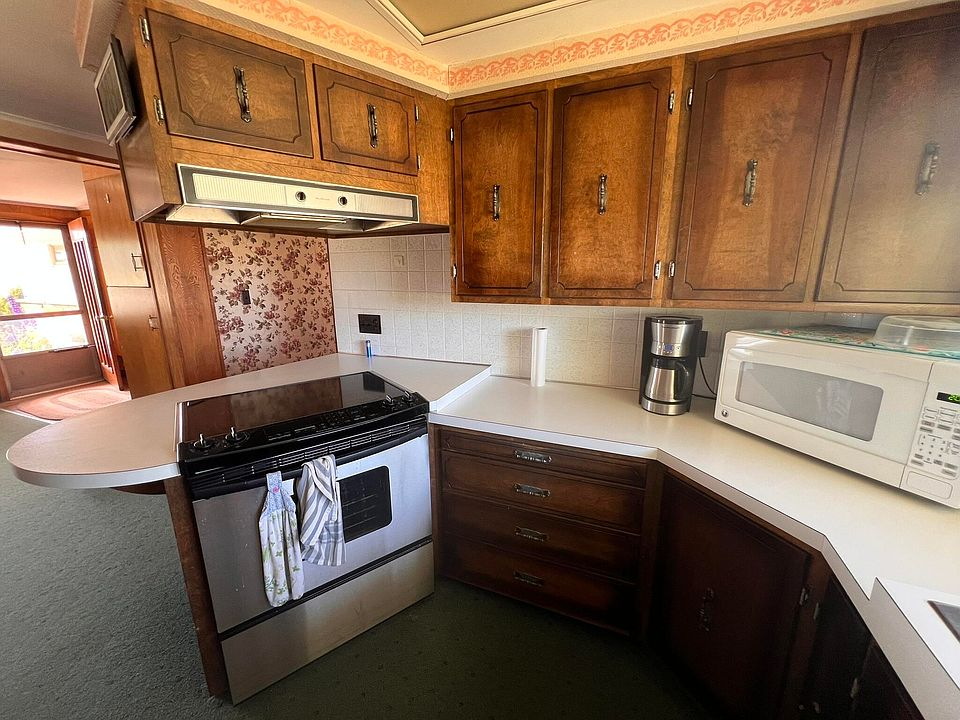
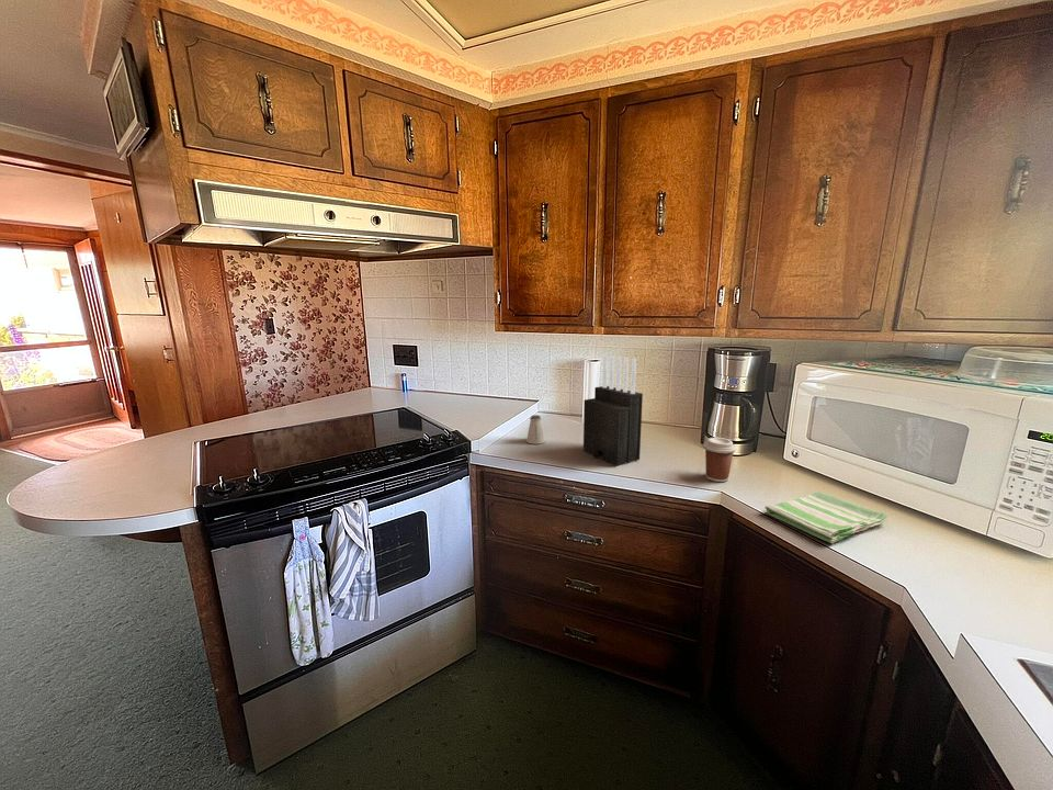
+ dish towel [763,490,888,544]
+ saltshaker [525,414,546,445]
+ knife block [582,353,644,466]
+ coffee cup [702,437,737,483]
